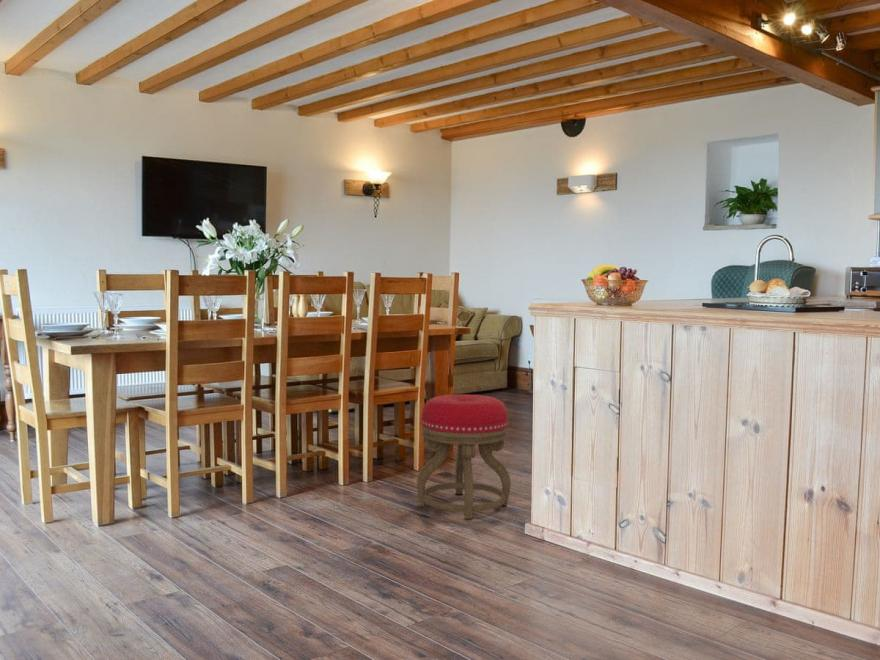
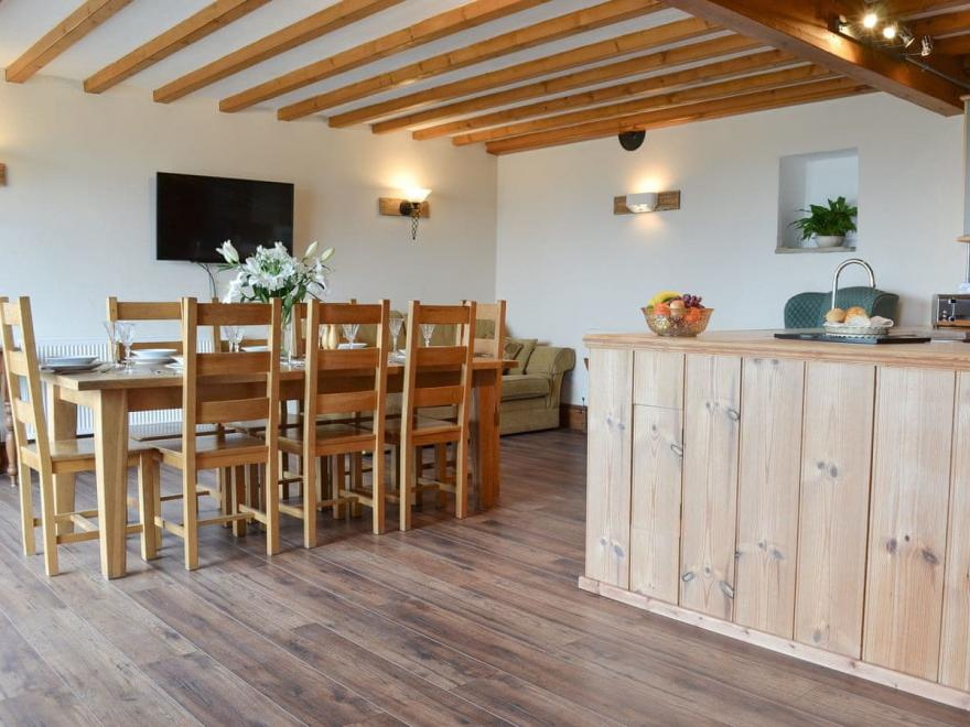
- stool [416,393,512,520]
